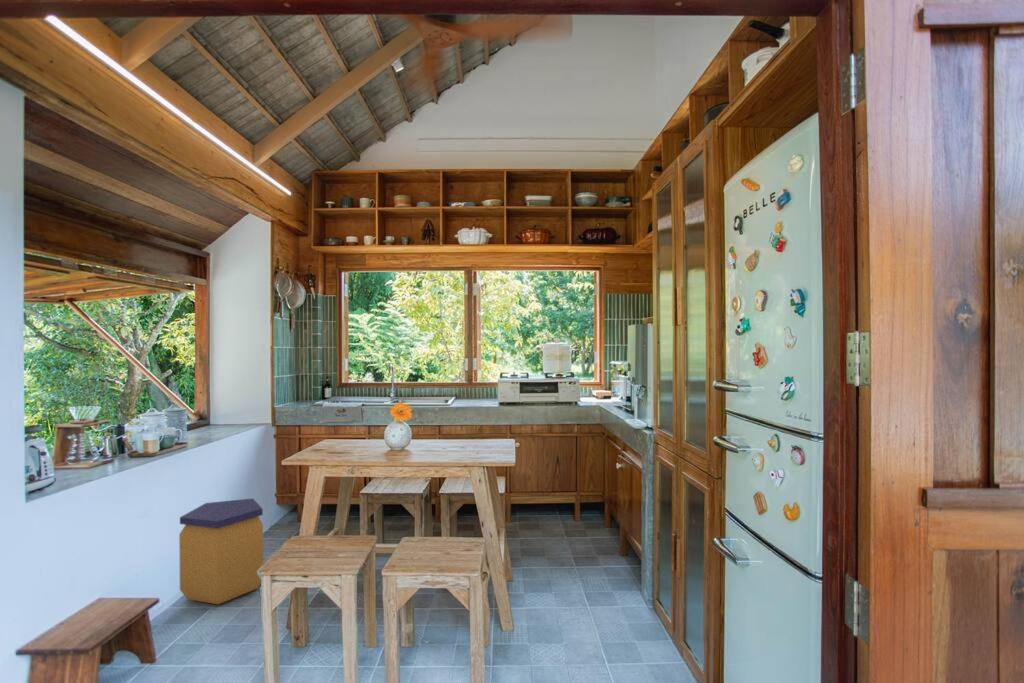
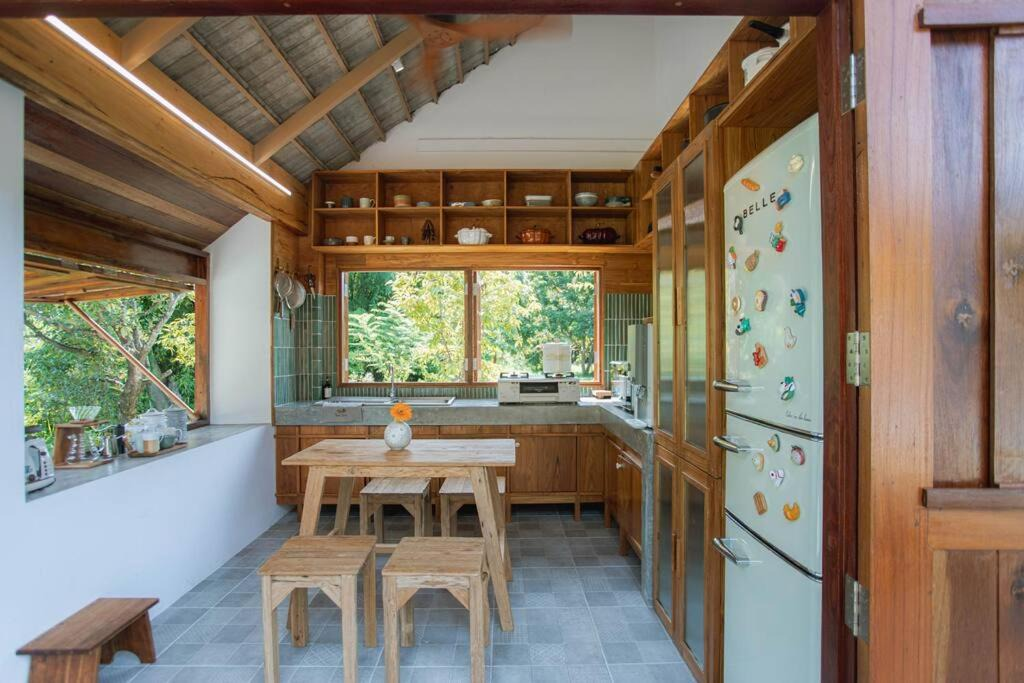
- trash can [178,497,264,605]
